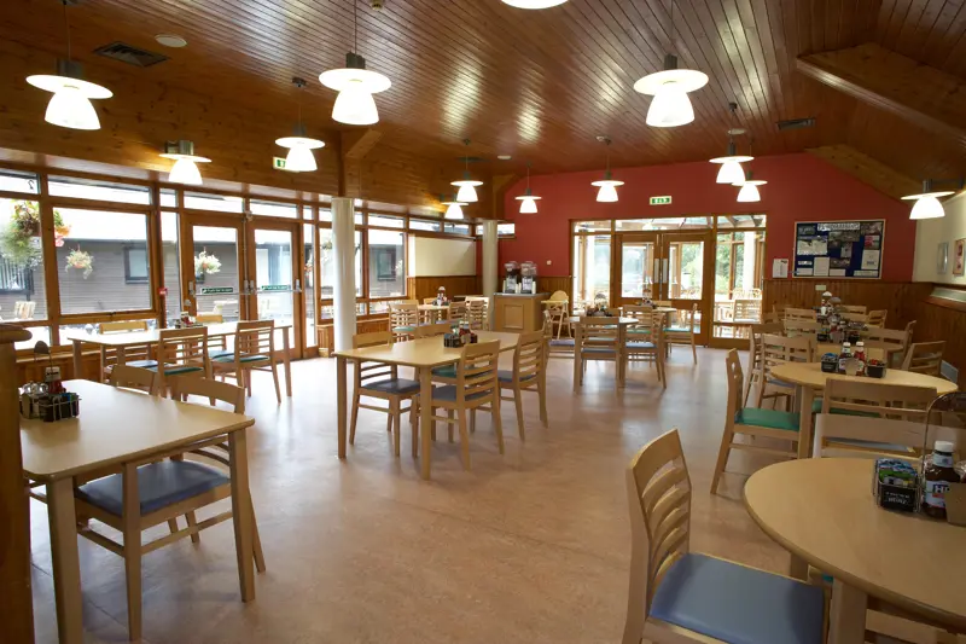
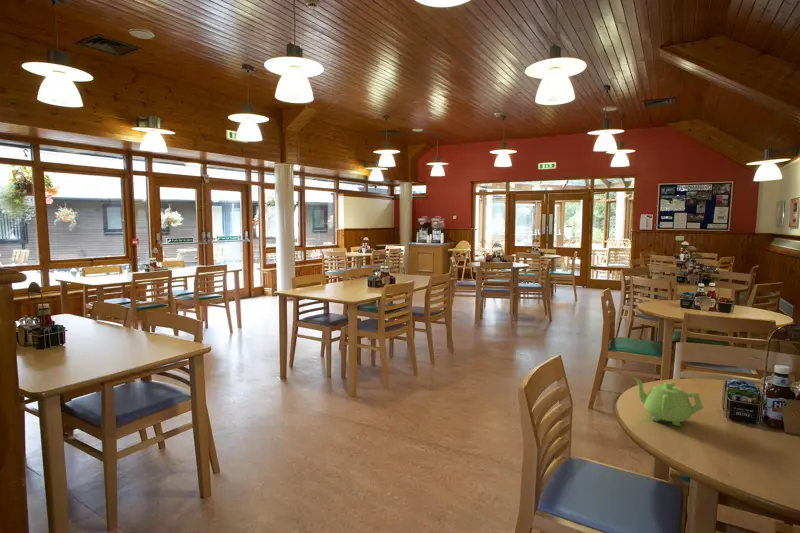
+ teapot [632,376,704,427]
